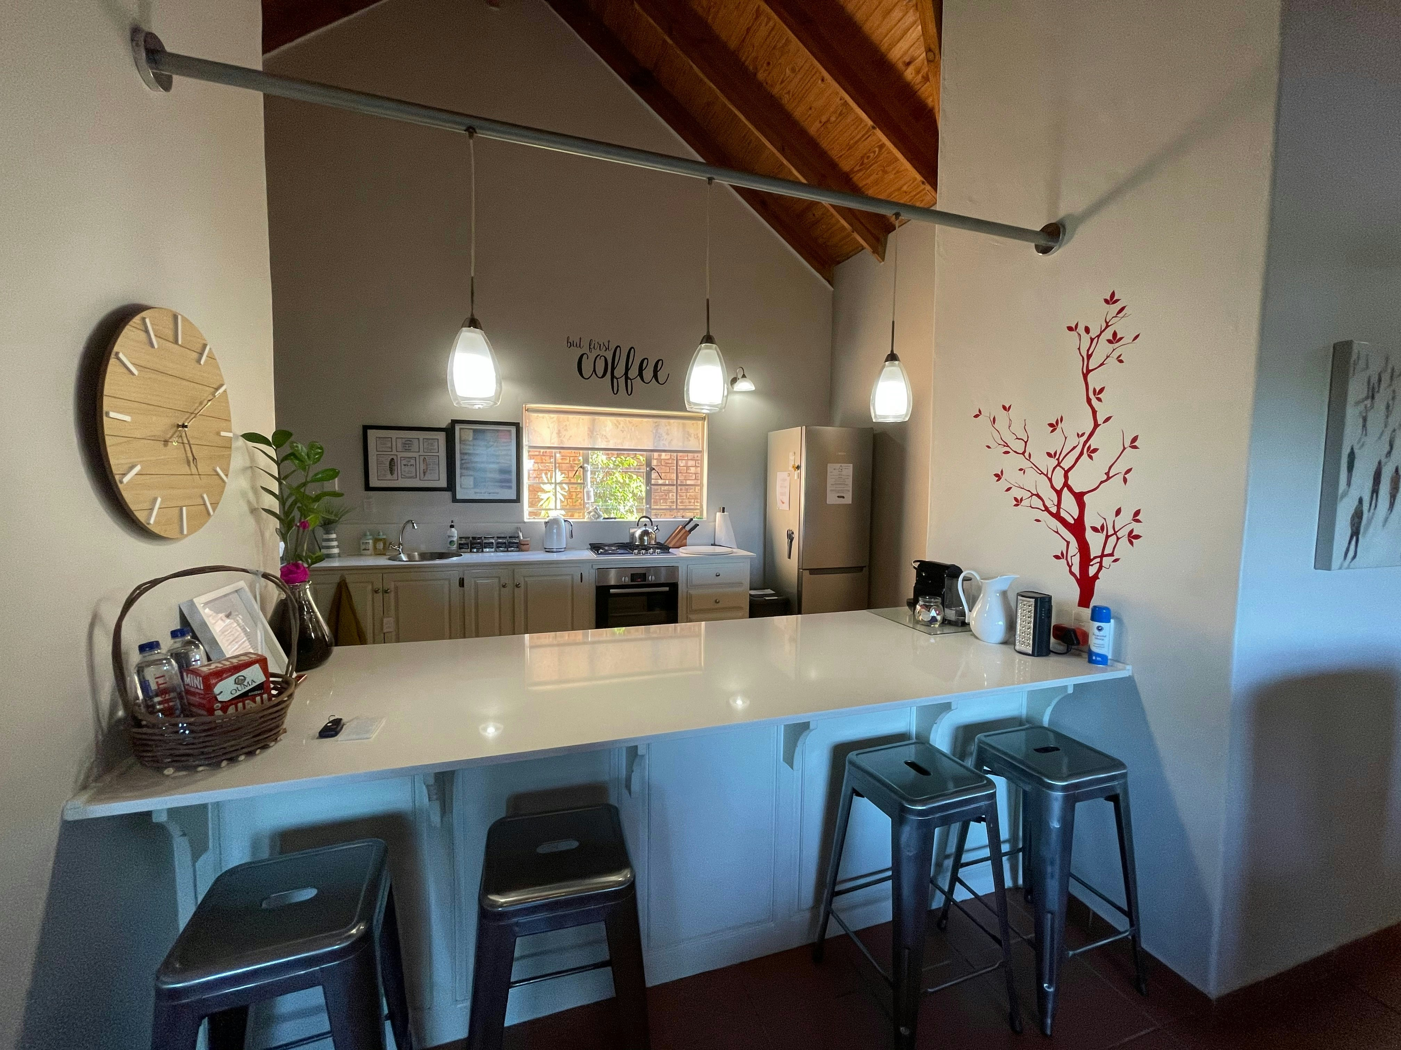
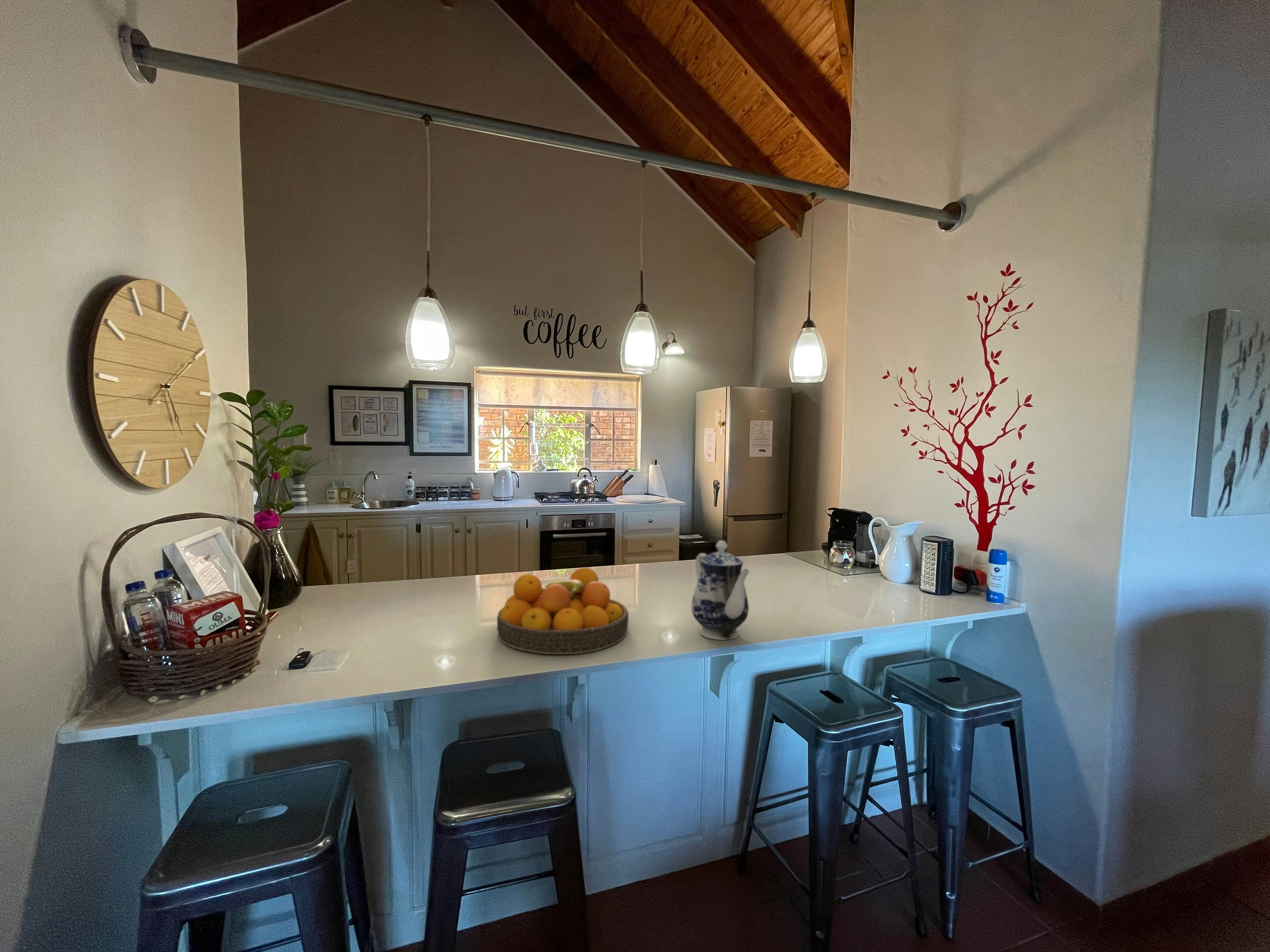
+ fruit bowl [496,567,629,655]
+ teapot [691,540,750,640]
